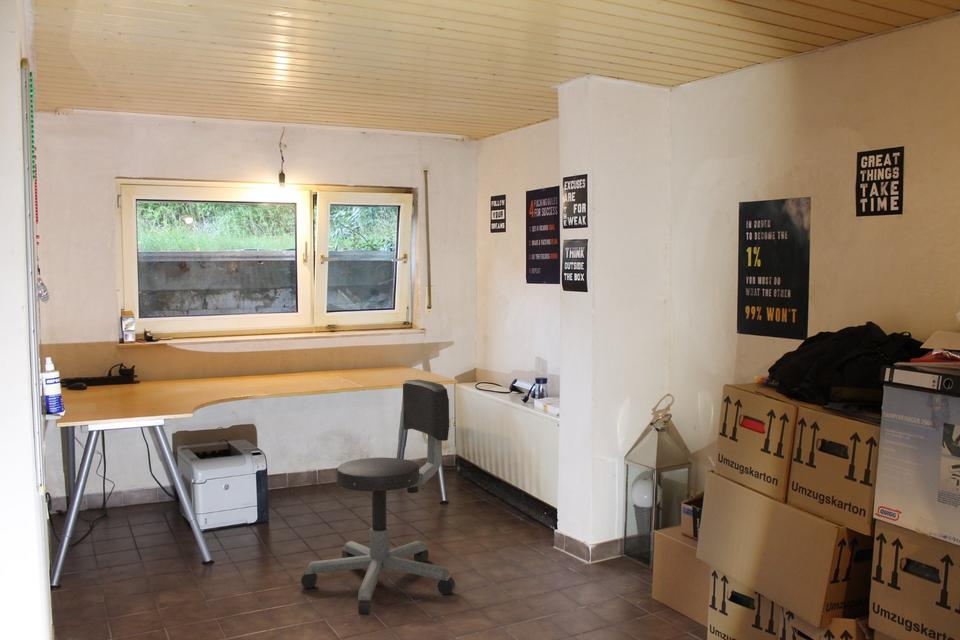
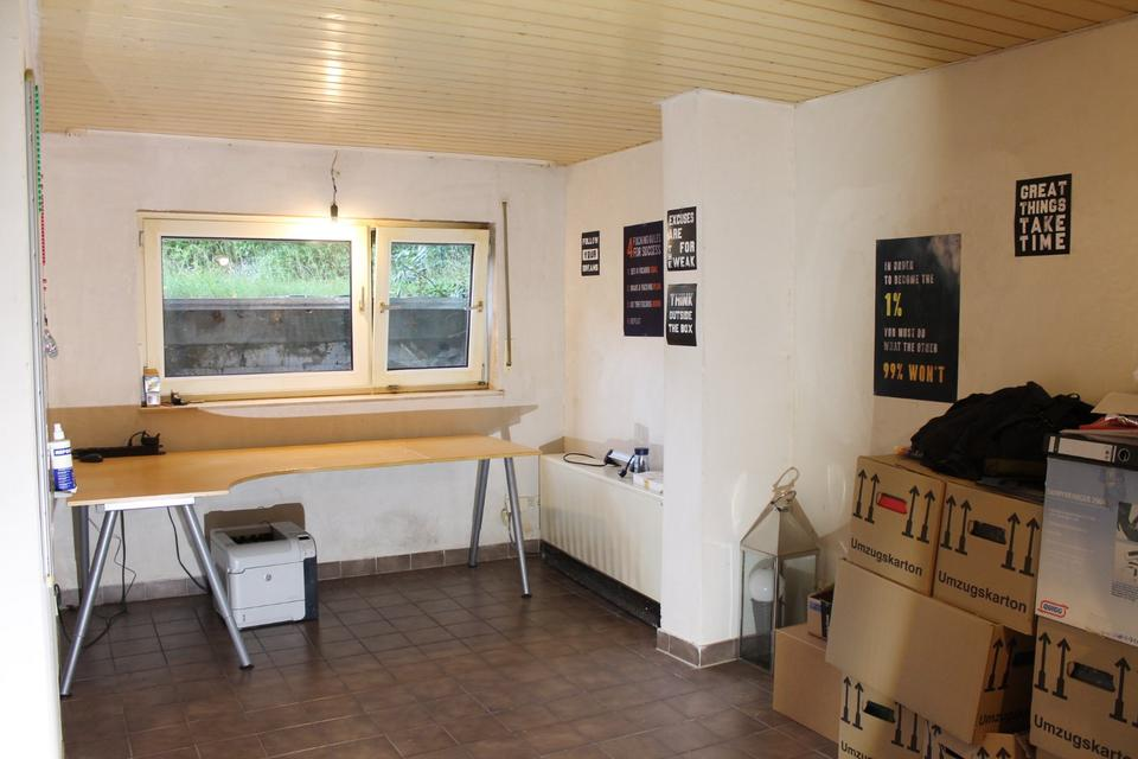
- office chair [300,379,456,616]
